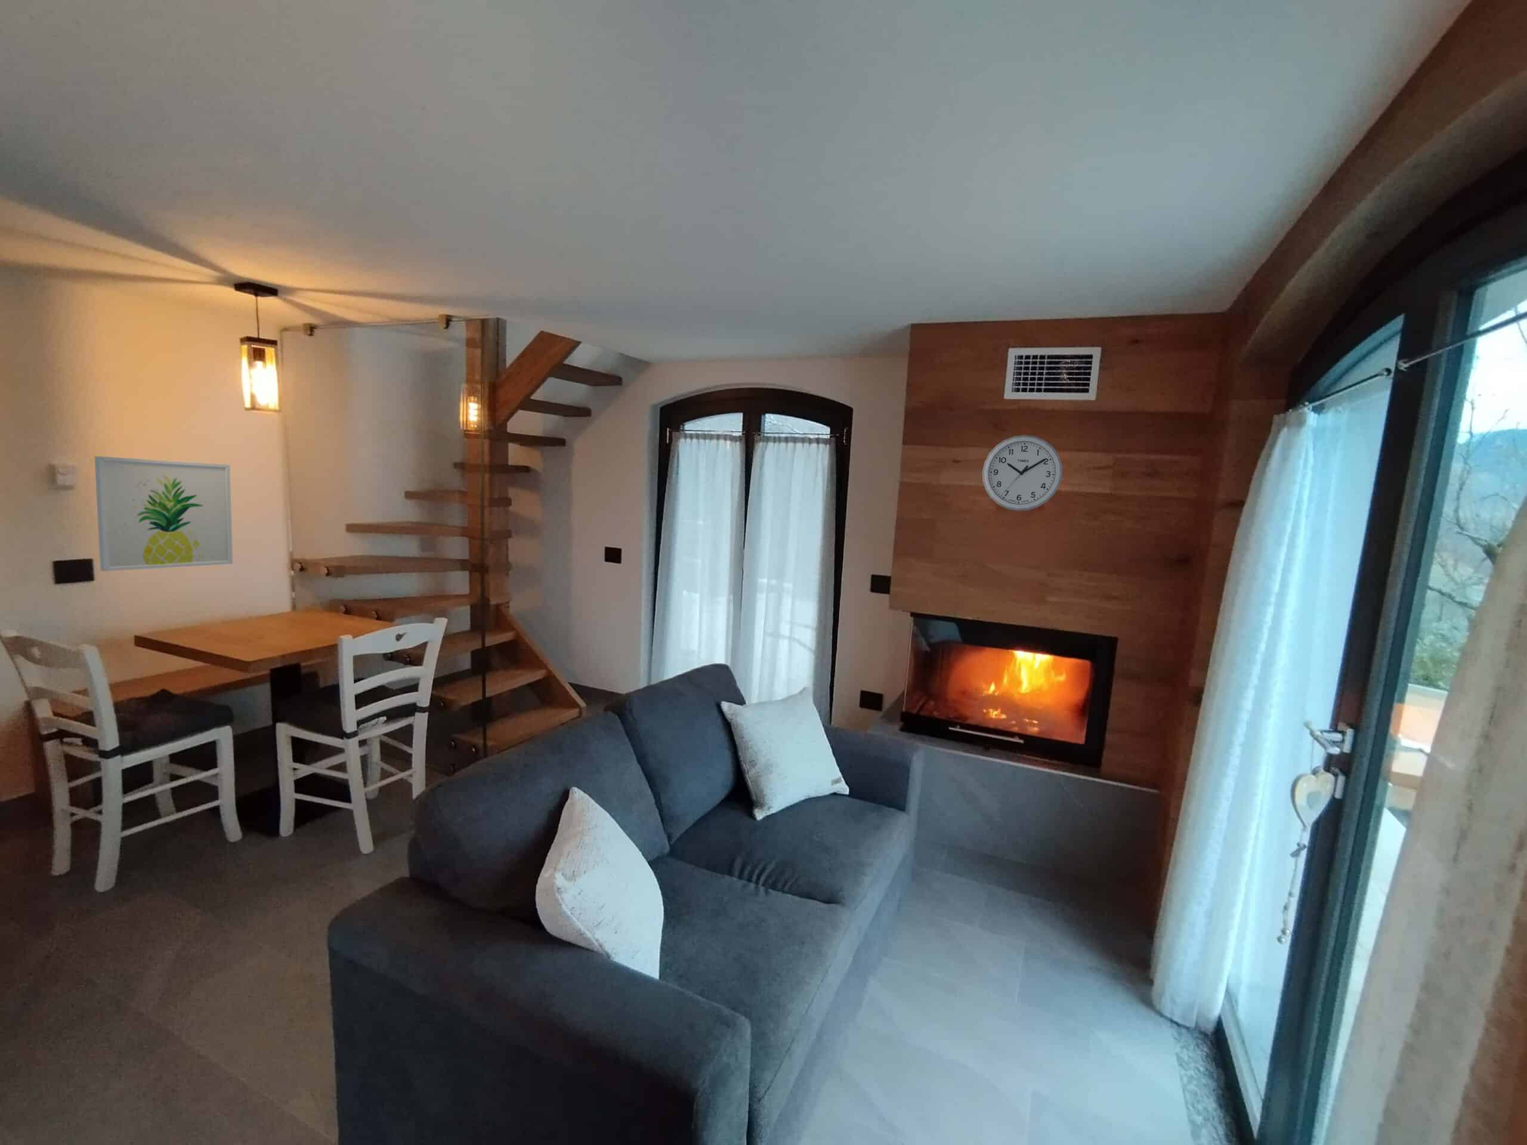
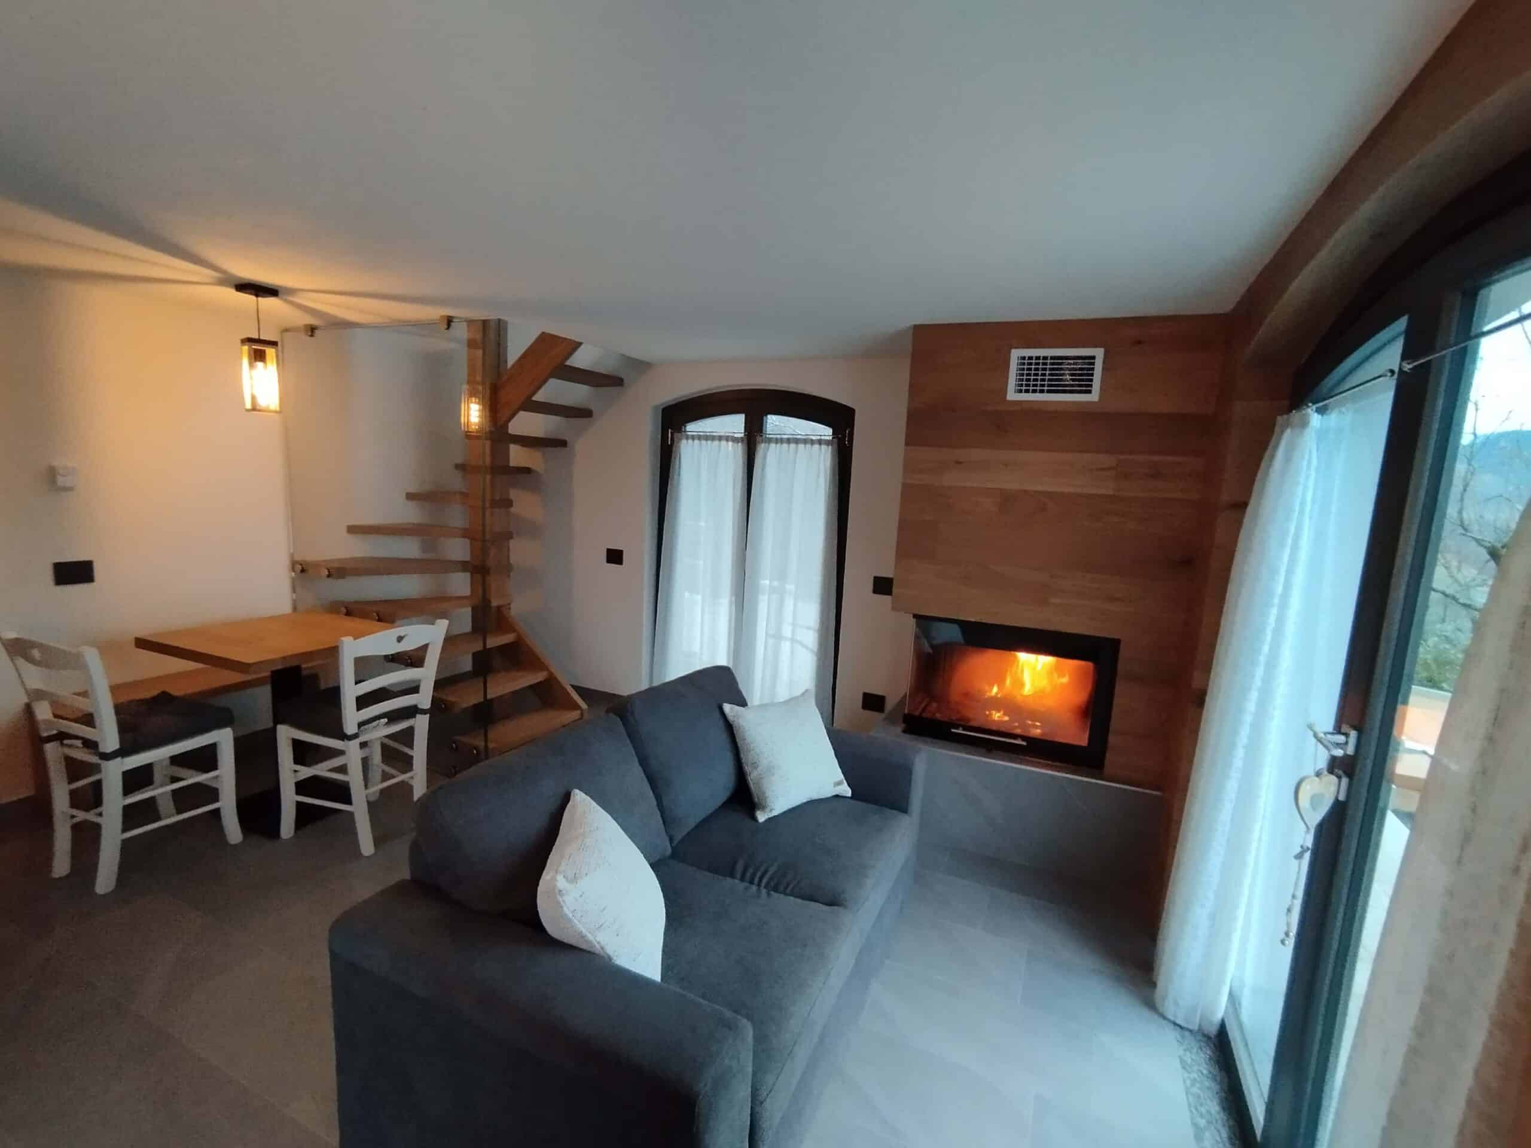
- wall art [94,456,233,572]
- wall clock [982,434,1063,511]
